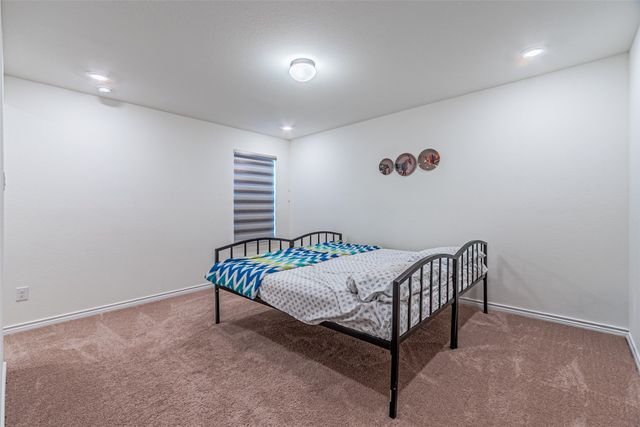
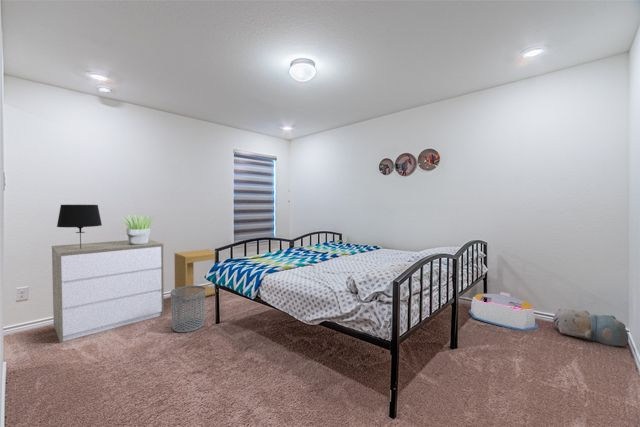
+ plush toy [552,308,630,347]
+ side table [173,248,216,300]
+ dresser [51,239,165,344]
+ waste bin [170,285,206,333]
+ table lamp [56,204,103,249]
+ storage bin [468,291,540,332]
+ potted plant [120,214,155,245]
